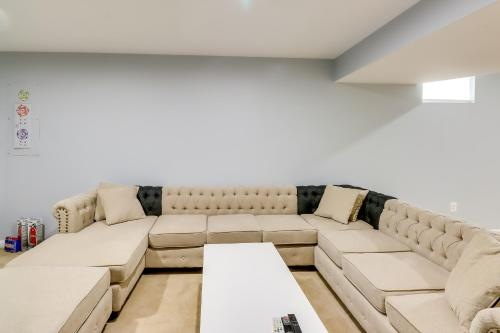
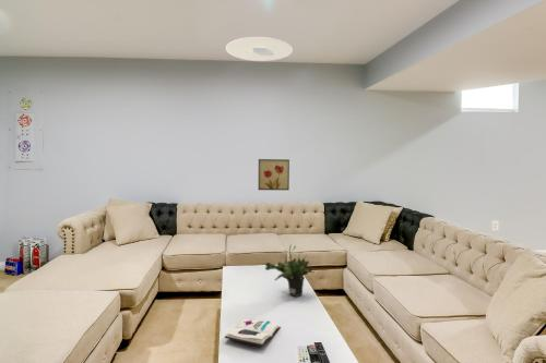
+ wall art [258,158,290,191]
+ potted plant [264,243,316,298]
+ book [224,318,282,347]
+ ceiling light [225,36,294,62]
